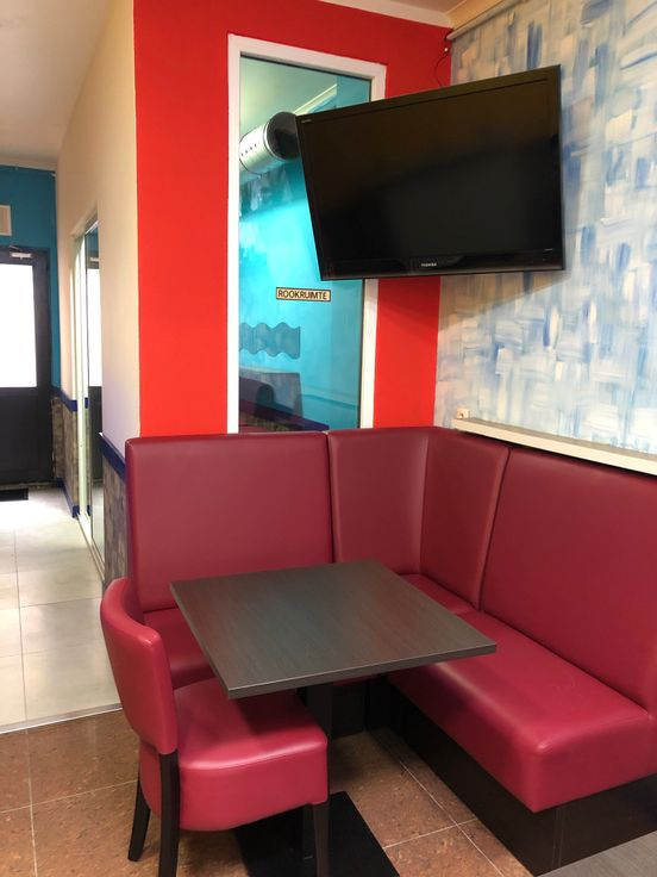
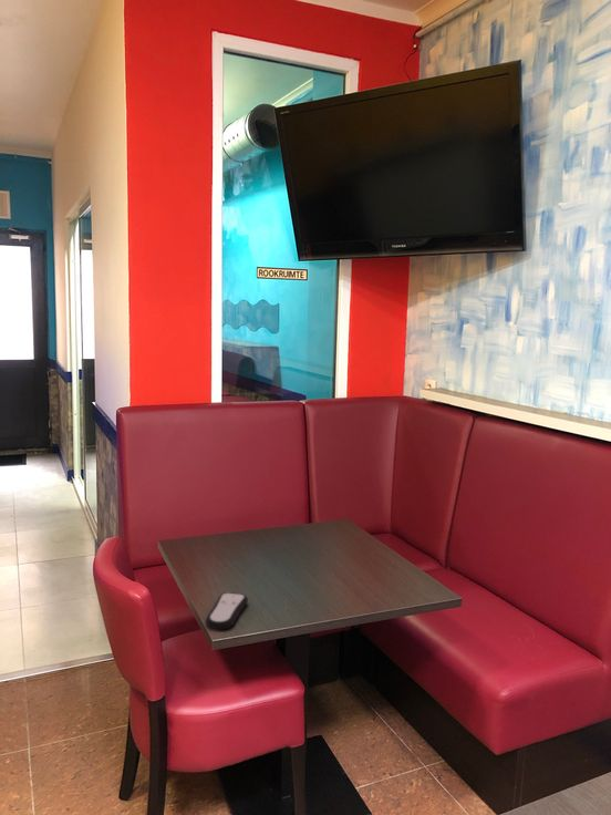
+ remote control [205,591,249,631]
